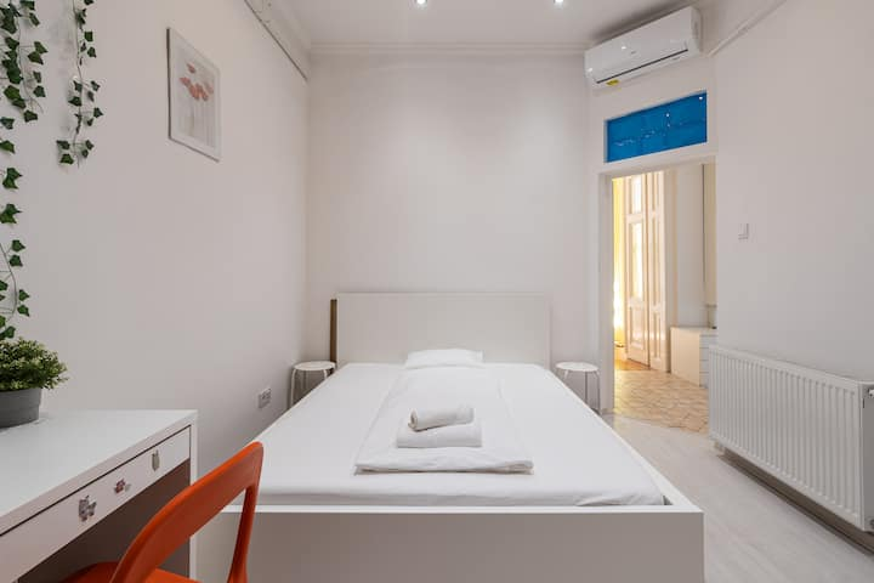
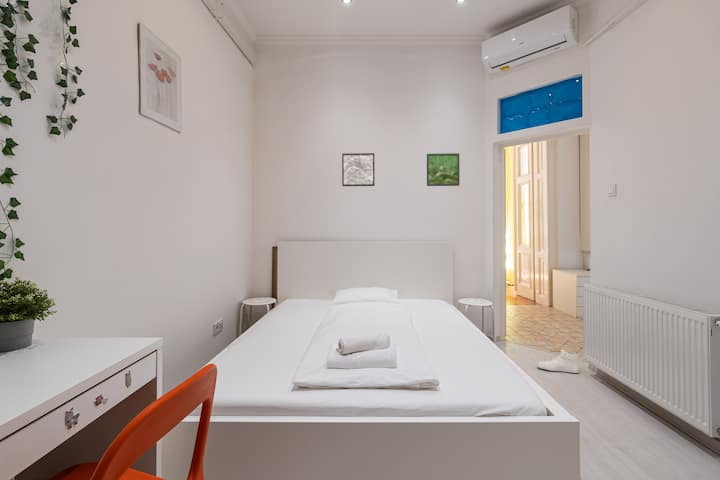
+ wall art [341,152,375,187]
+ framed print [426,152,460,187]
+ sneaker [536,348,580,374]
